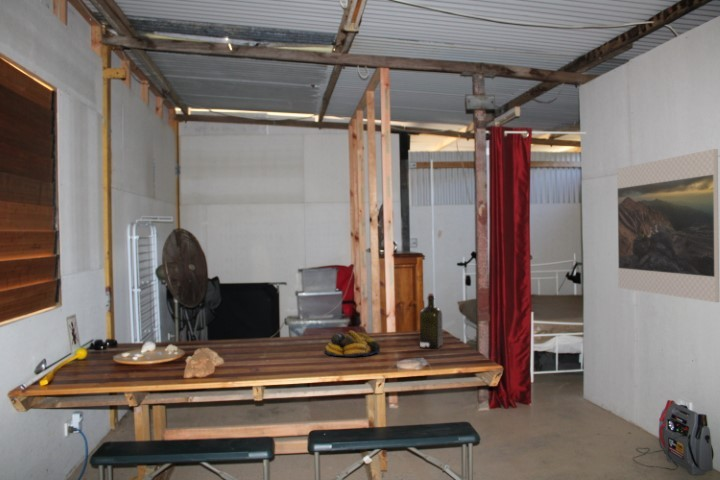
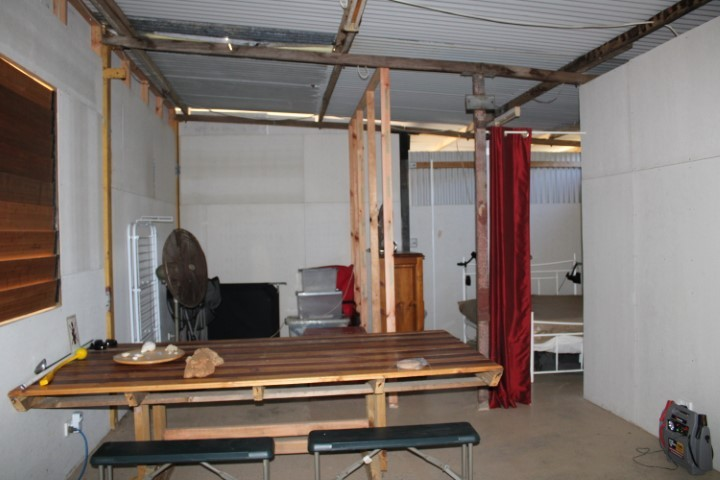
- fruit bowl [324,330,382,357]
- liquor [419,292,444,350]
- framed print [616,148,720,303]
